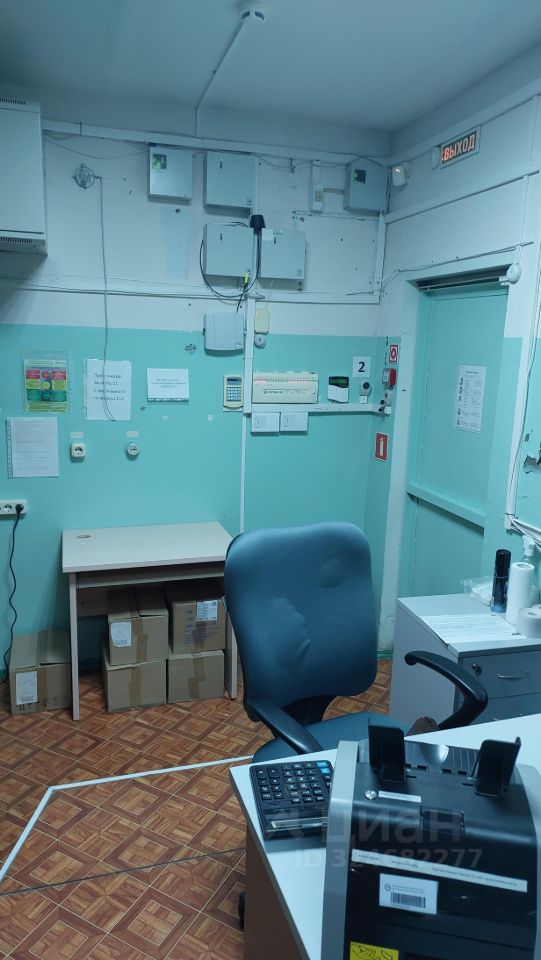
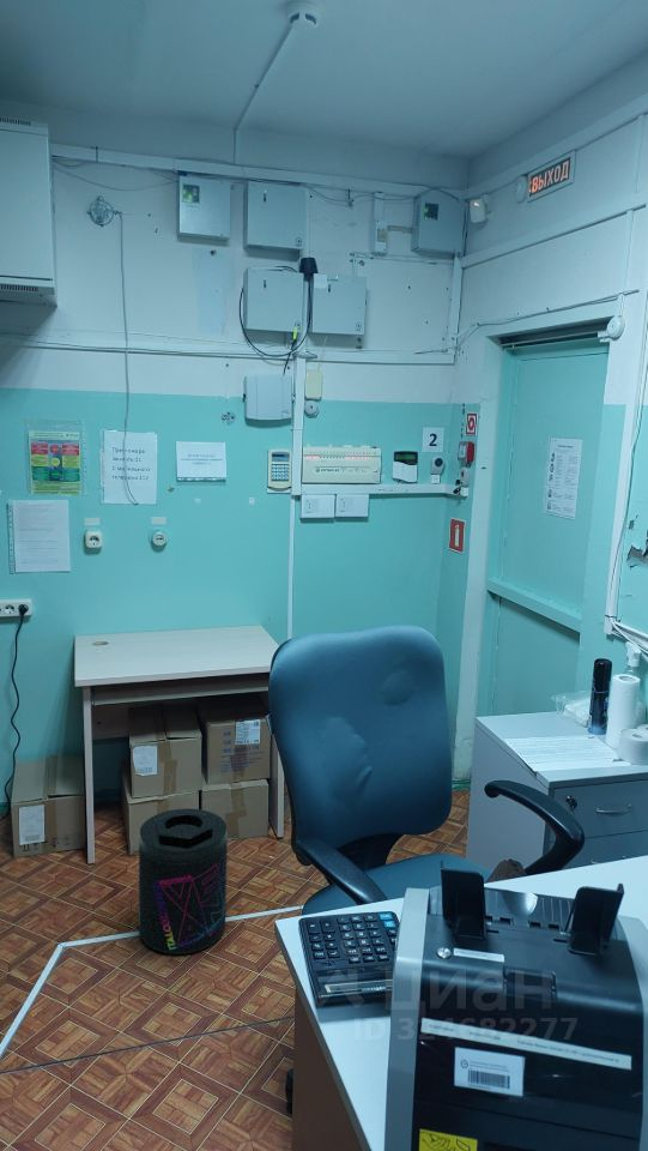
+ supplement container [138,807,229,956]
